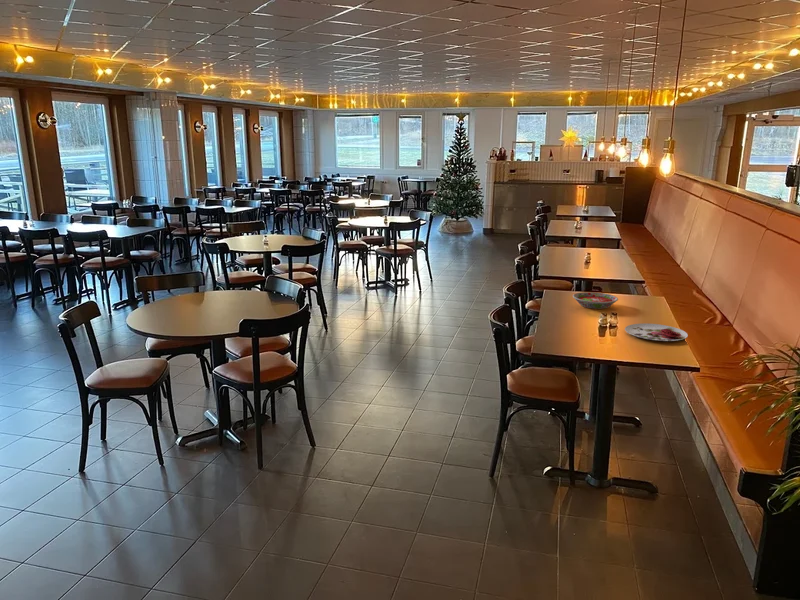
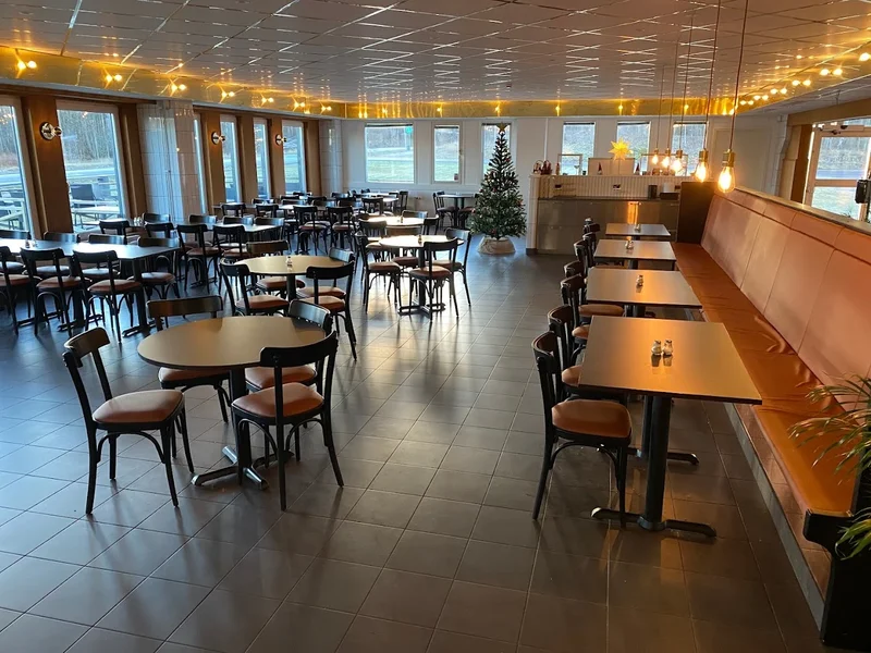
- plate [624,323,689,342]
- bowl [572,291,619,310]
